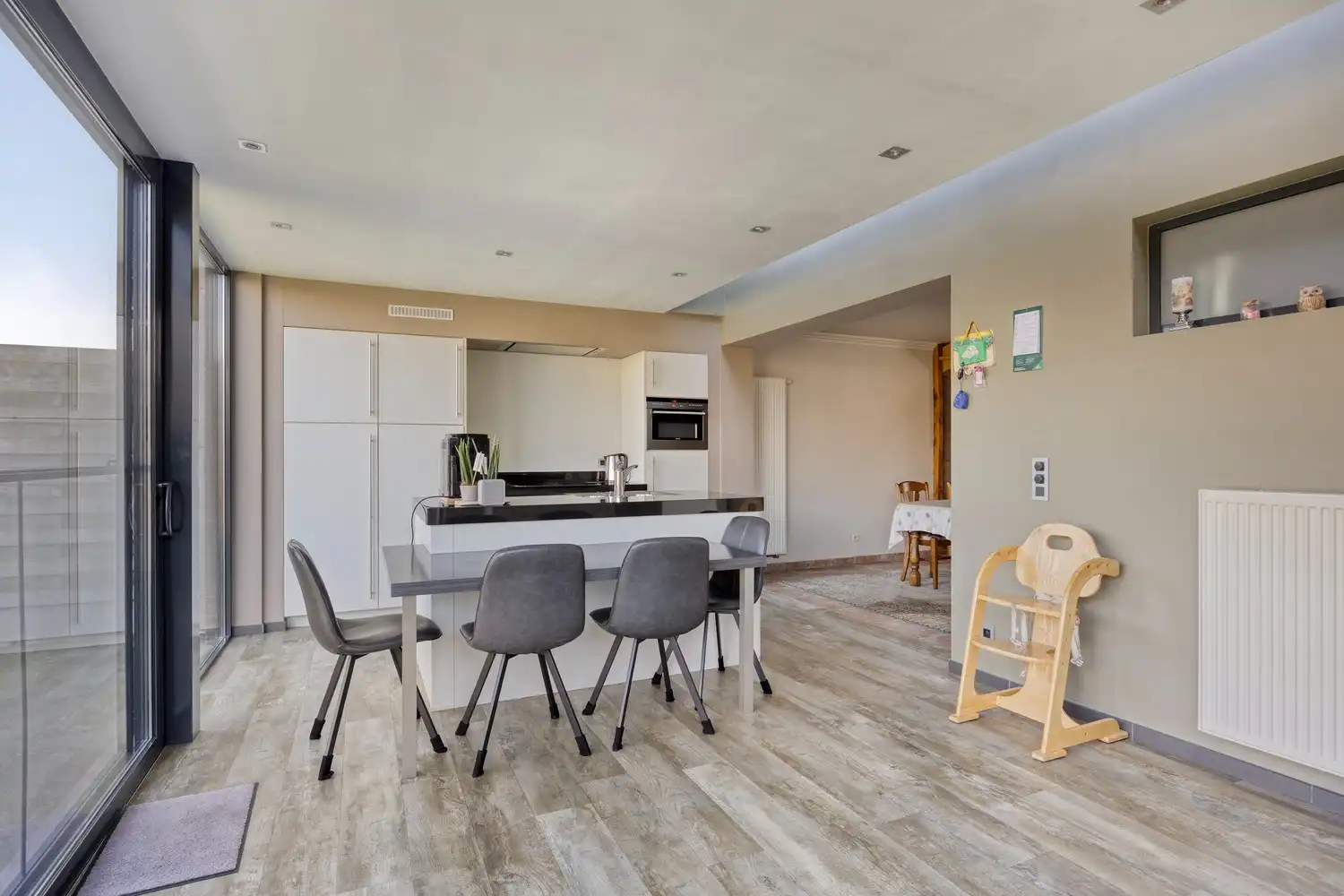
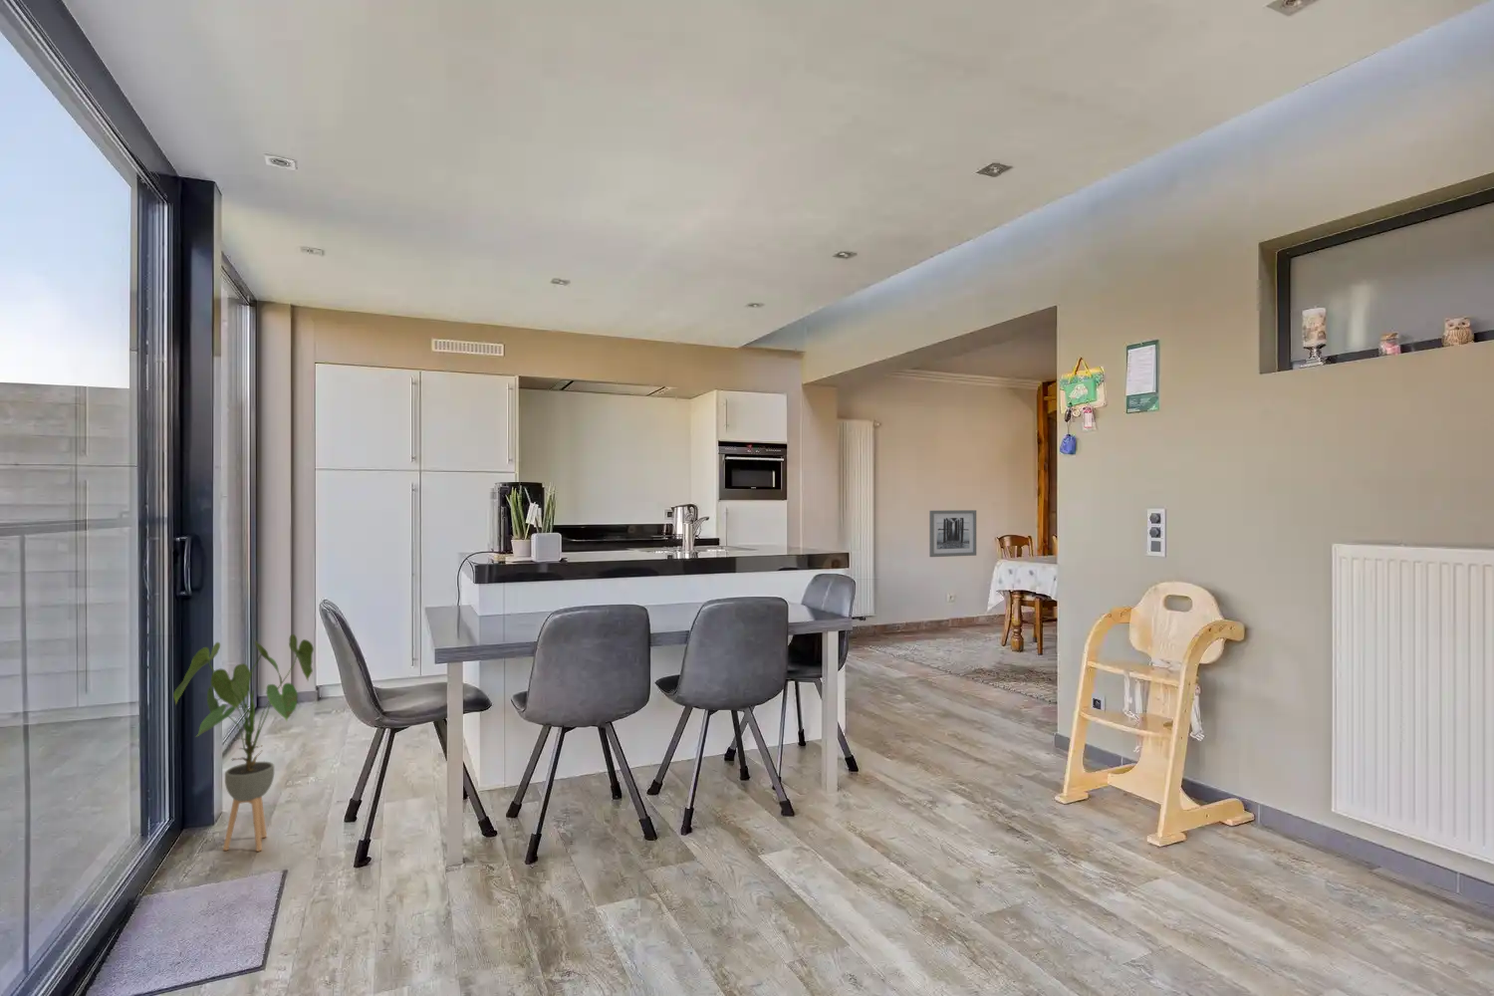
+ house plant [172,634,315,853]
+ wall art [928,509,977,558]
